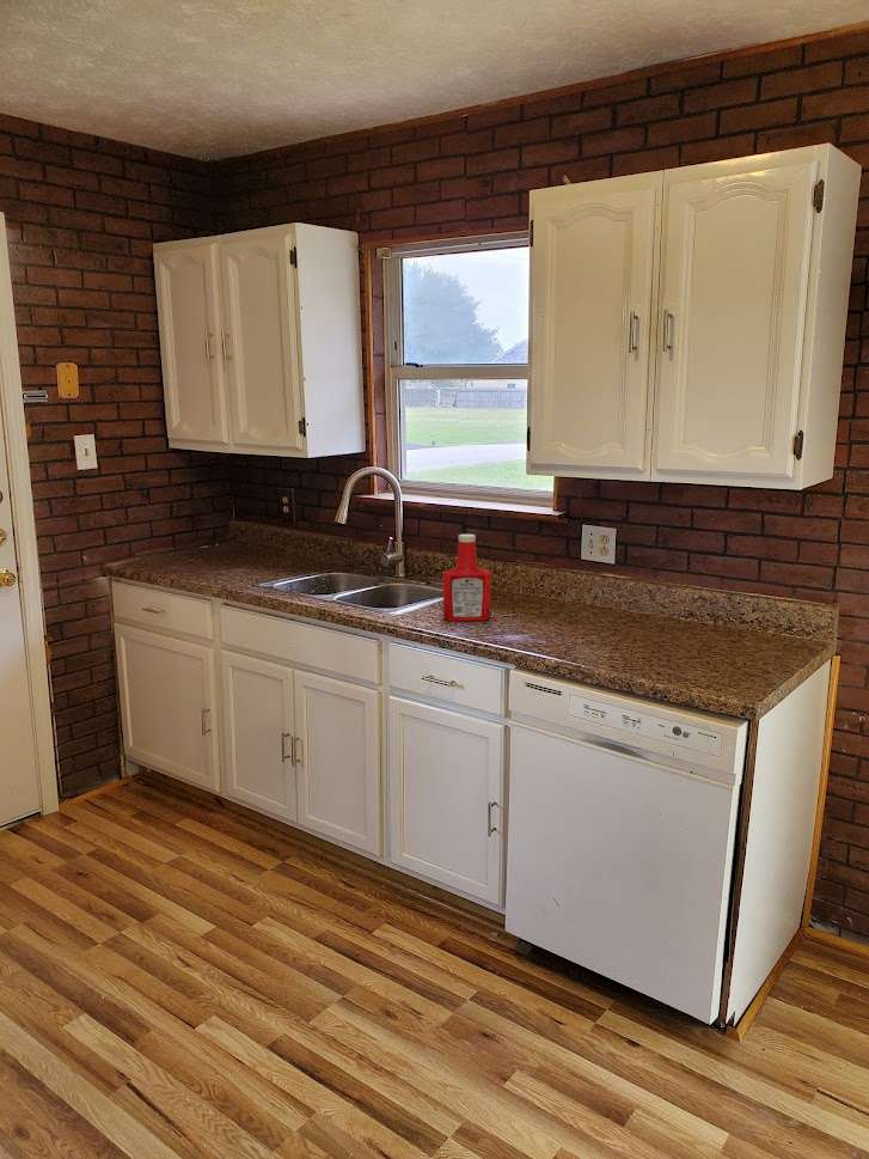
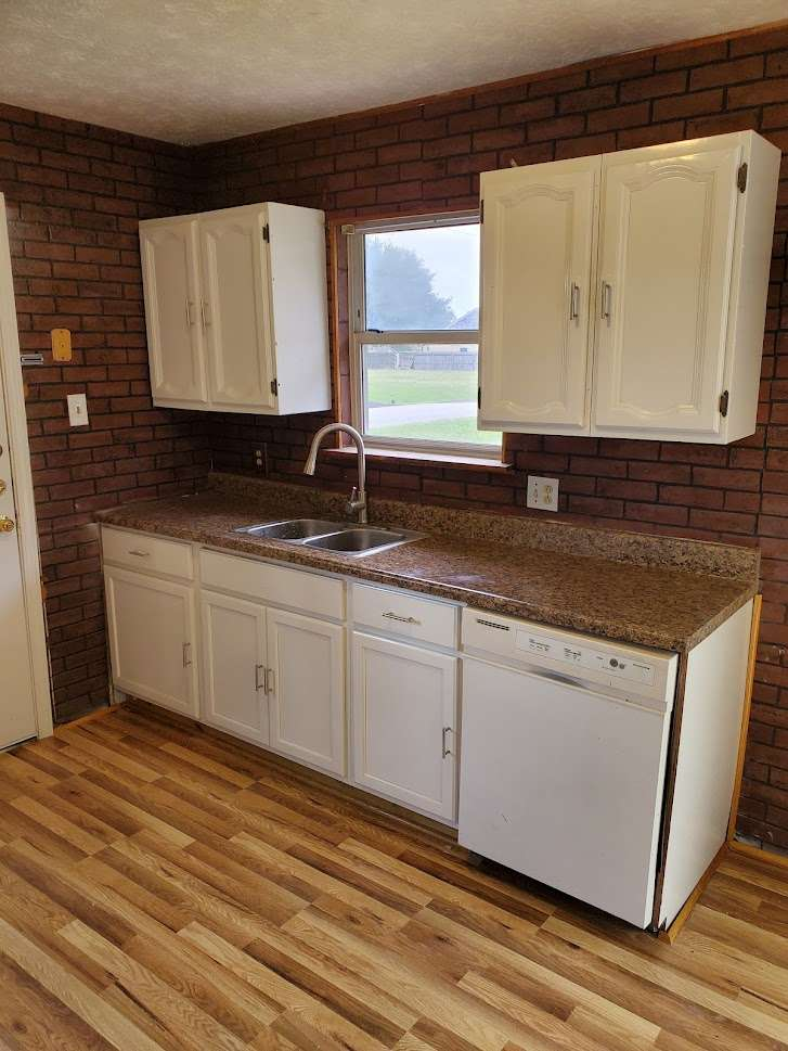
- soap bottle [442,533,492,622]
